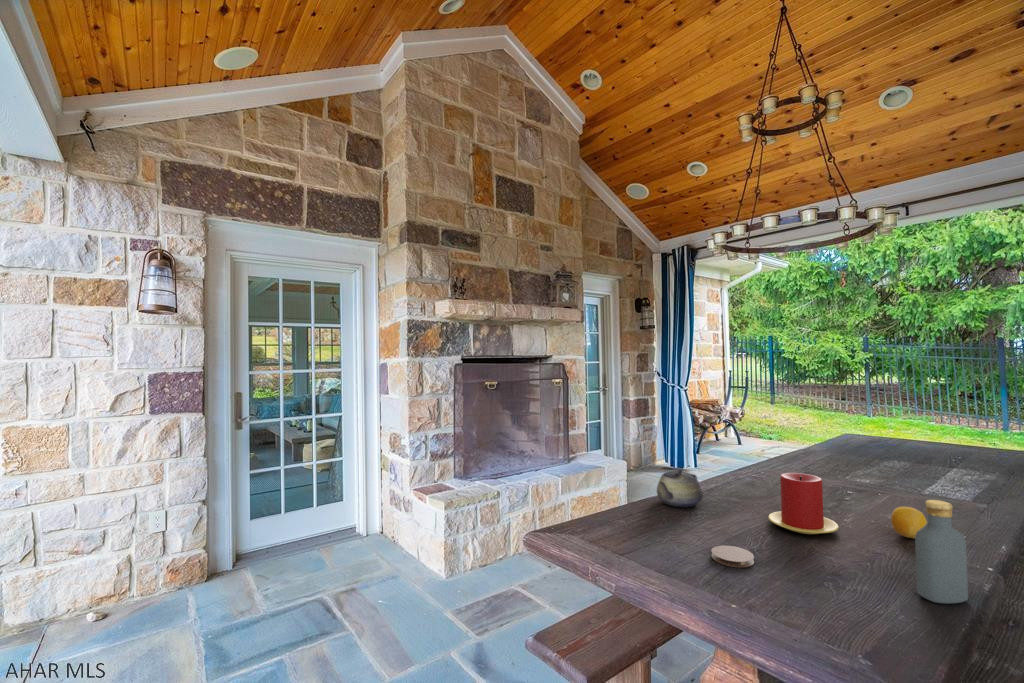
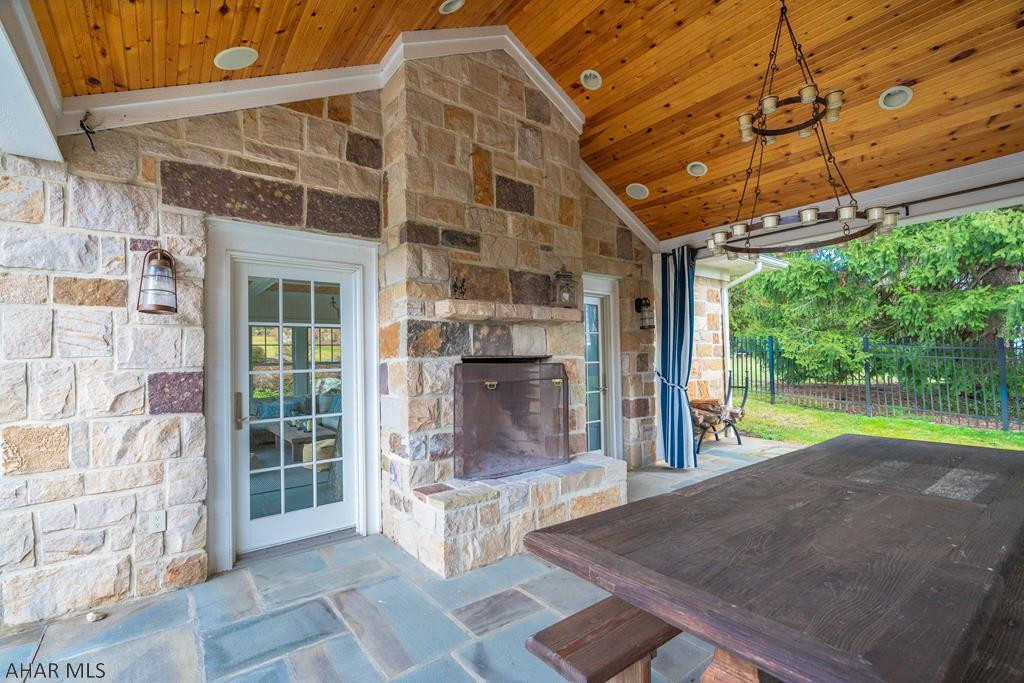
- candle [767,472,839,535]
- vodka [914,499,969,605]
- coaster [710,545,755,568]
- fruit [890,506,928,539]
- teapot [656,467,704,508]
